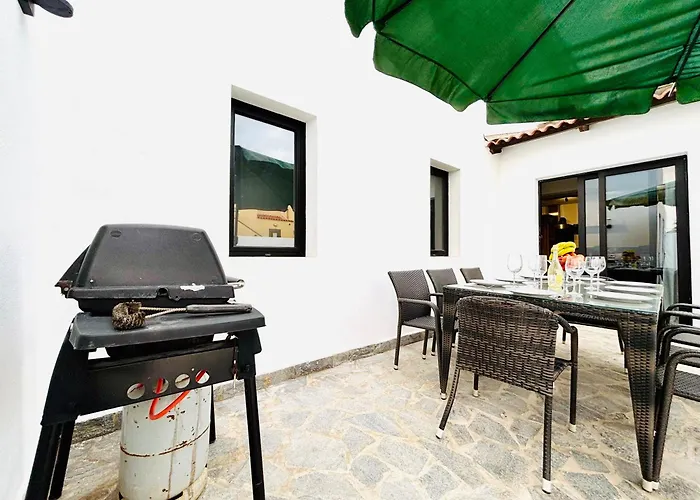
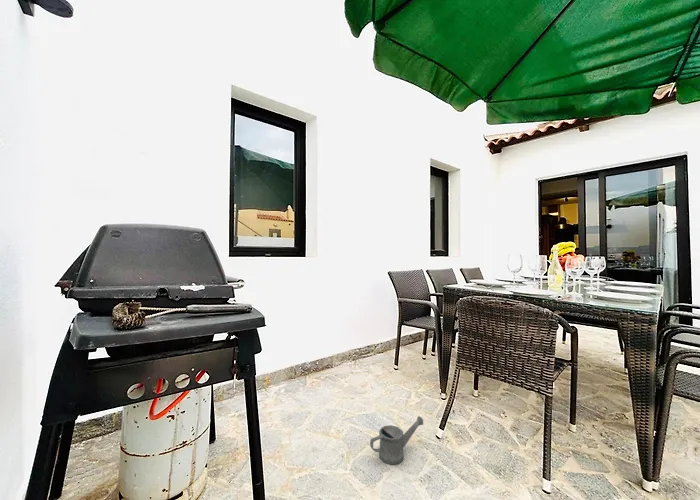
+ watering can [369,415,424,466]
